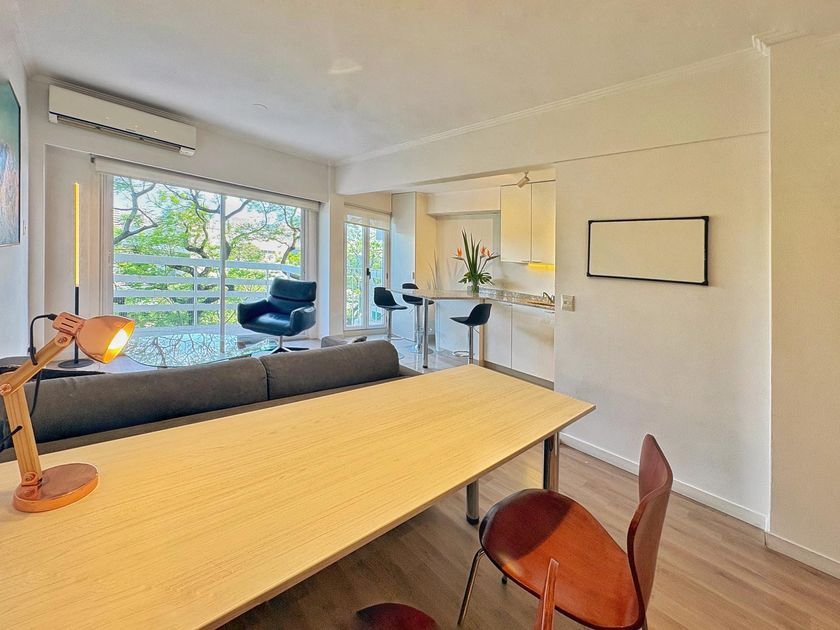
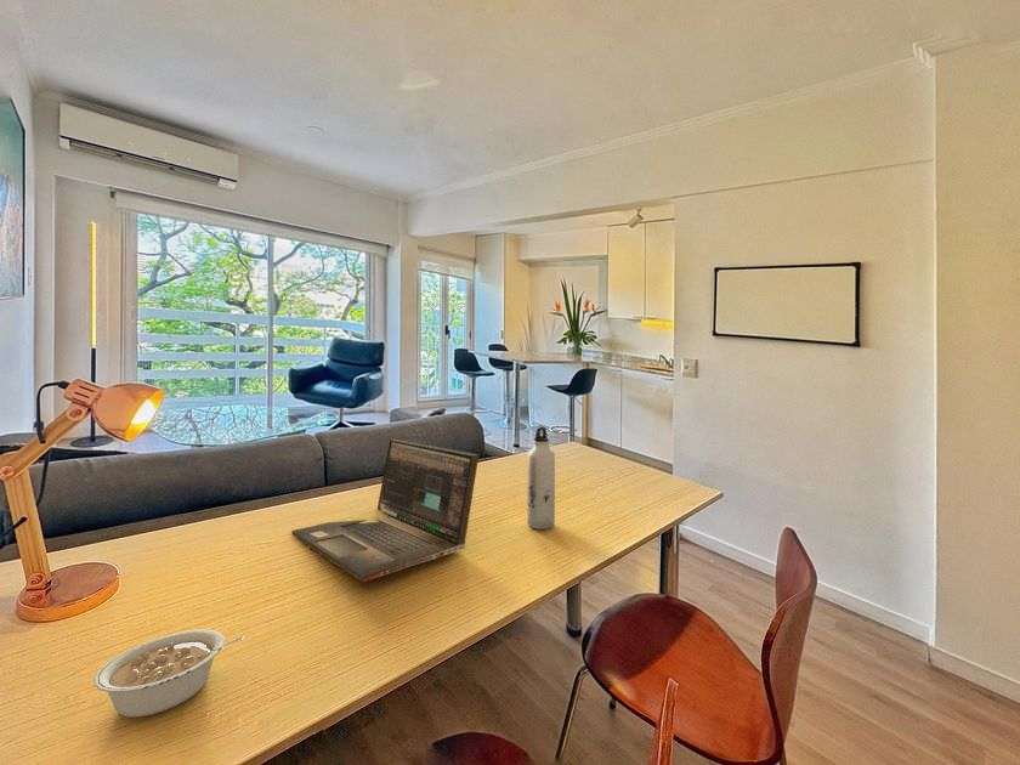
+ legume [93,629,245,719]
+ laptop [290,438,480,584]
+ water bottle [526,425,556,531]
